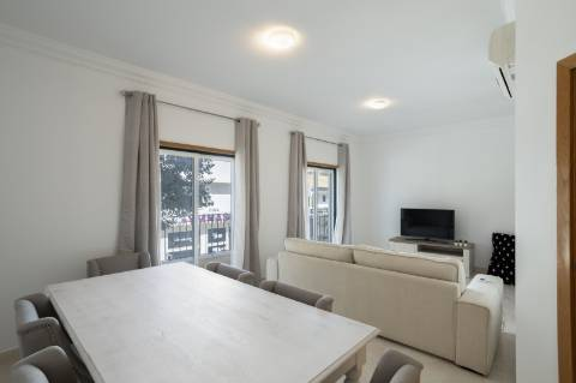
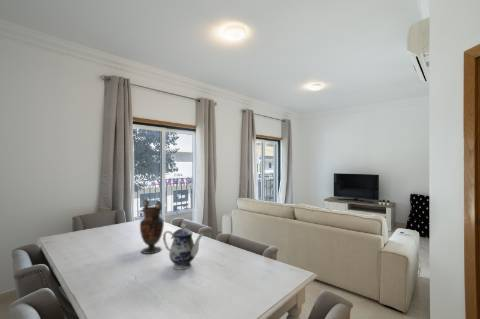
+ vase [139,198,165,255]
+ teapot [162,222,205,271]
